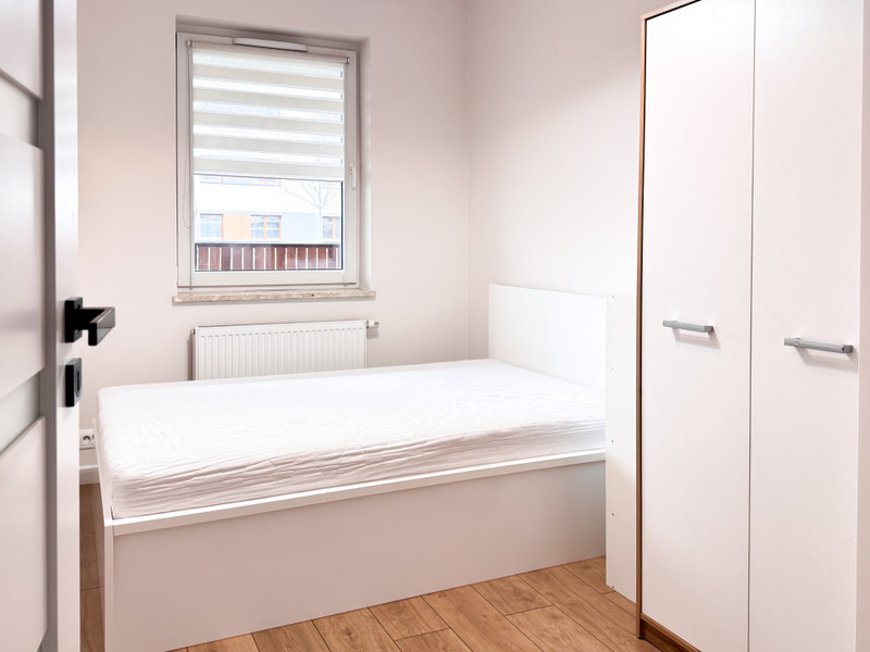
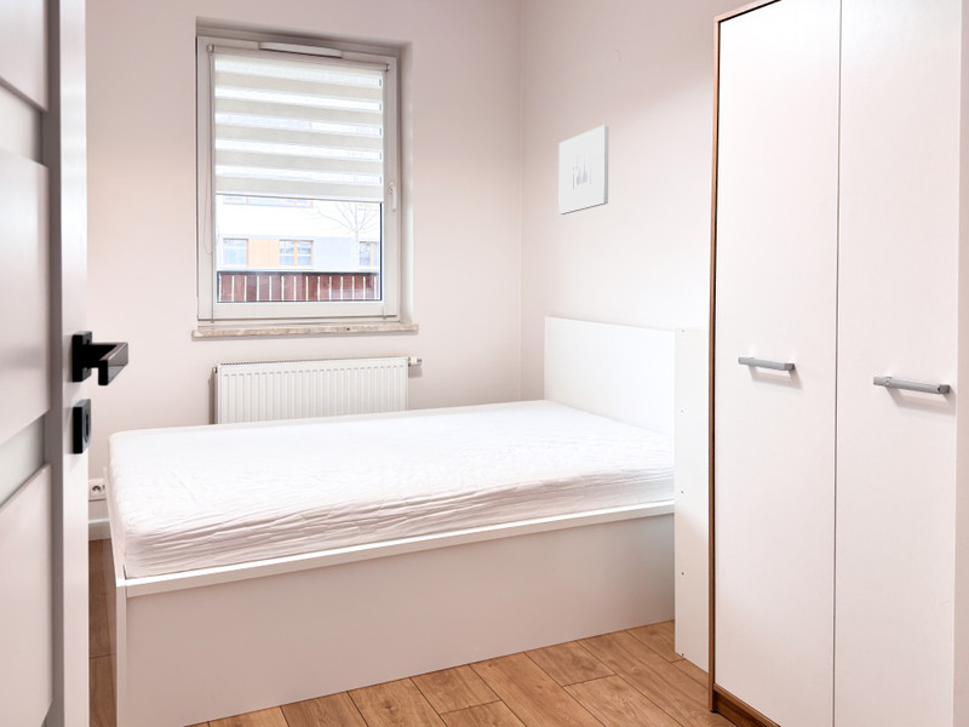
+ wall art [557,124,610,216]
